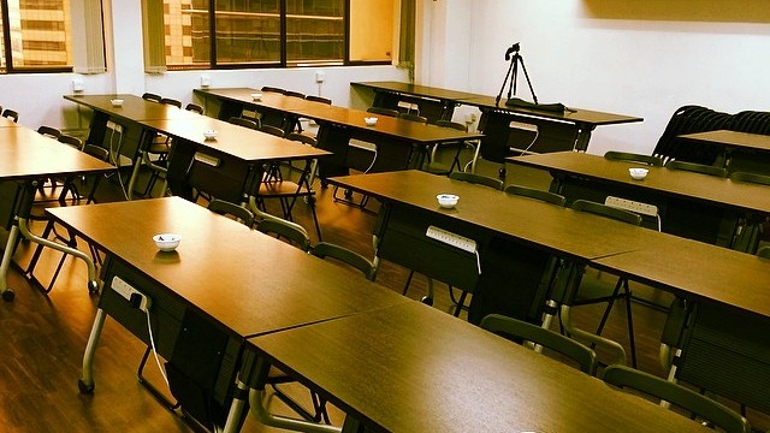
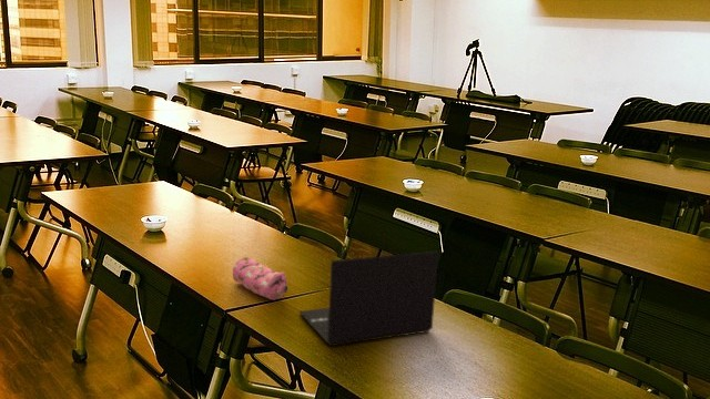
+ pencil case [232,256,290,300]
+ laptop [297,250,439,347]
